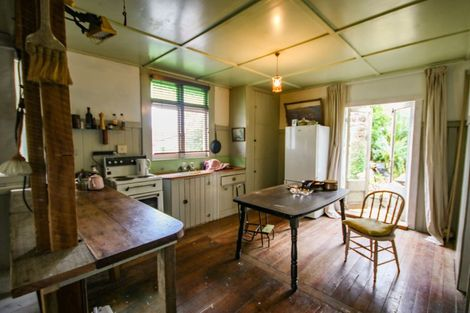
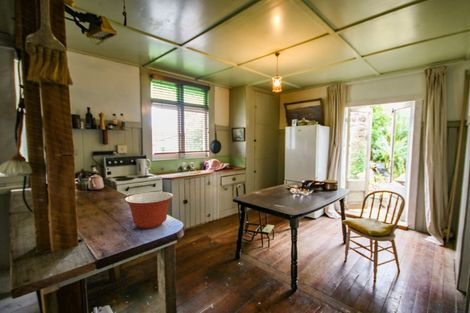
+ mixing bowl [124,191,174,230]
